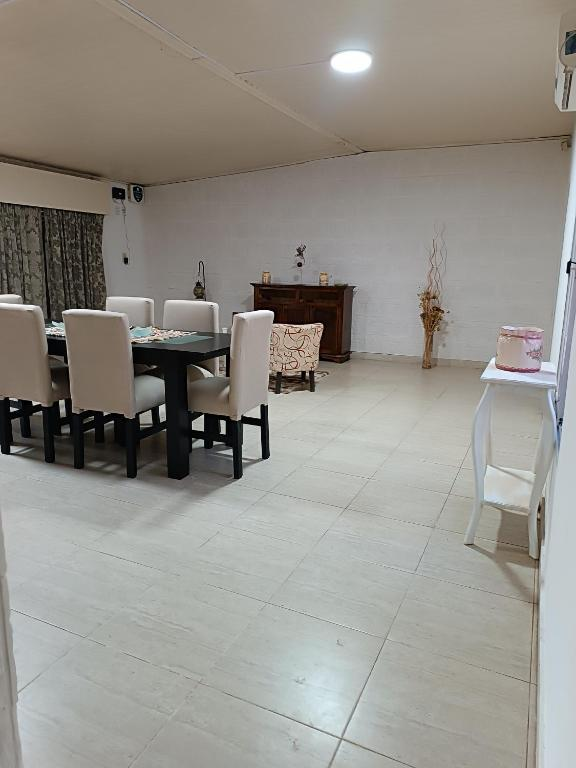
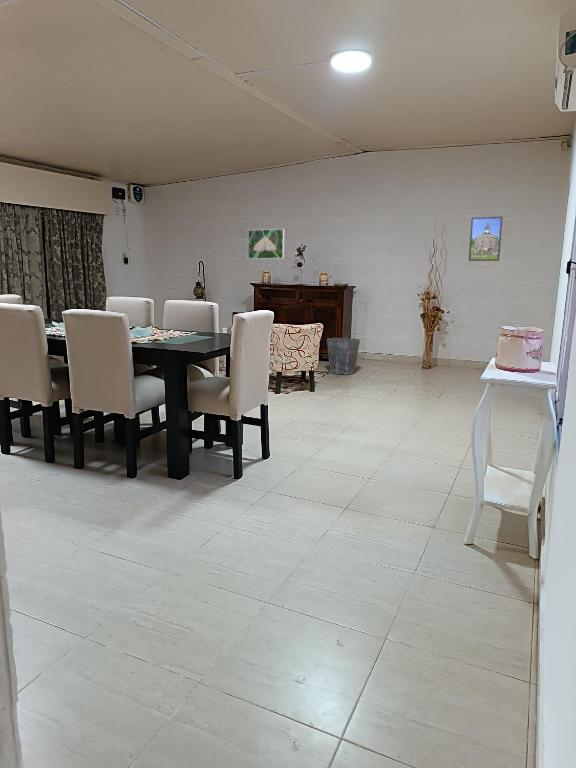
+ waste bin [326,337,361,375]
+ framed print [247,228,285,260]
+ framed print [468,216,503,262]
